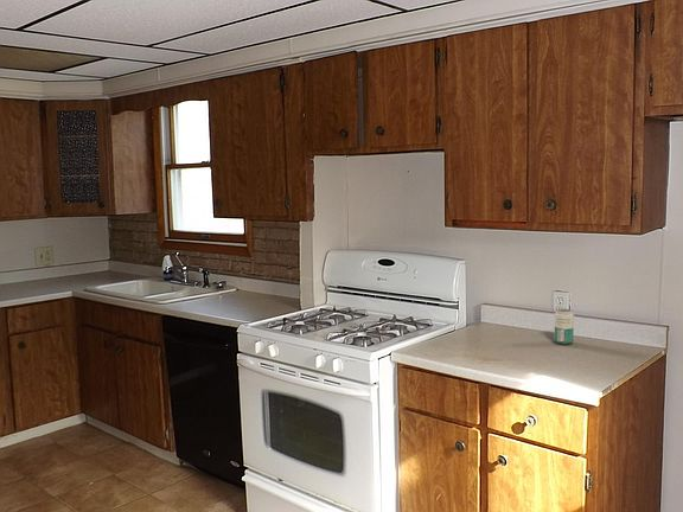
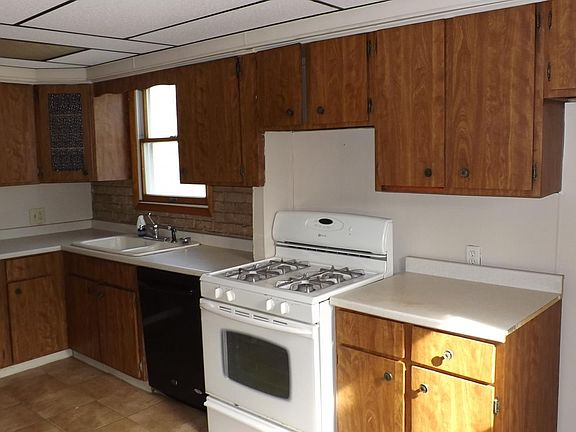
- beverage can [554,308,575,346]
